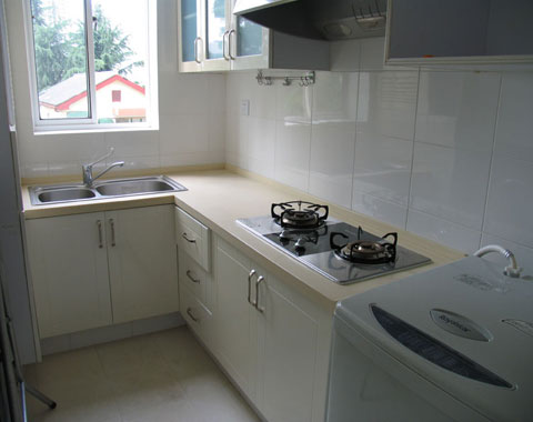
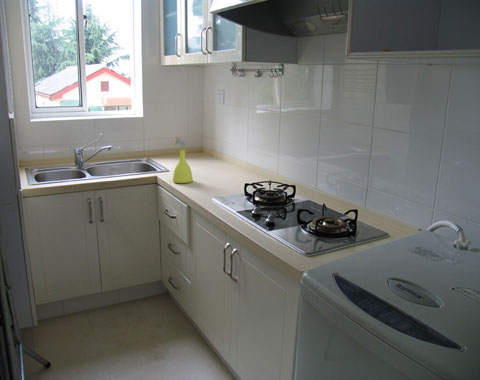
+ spray bottle [172,136,194,184]
